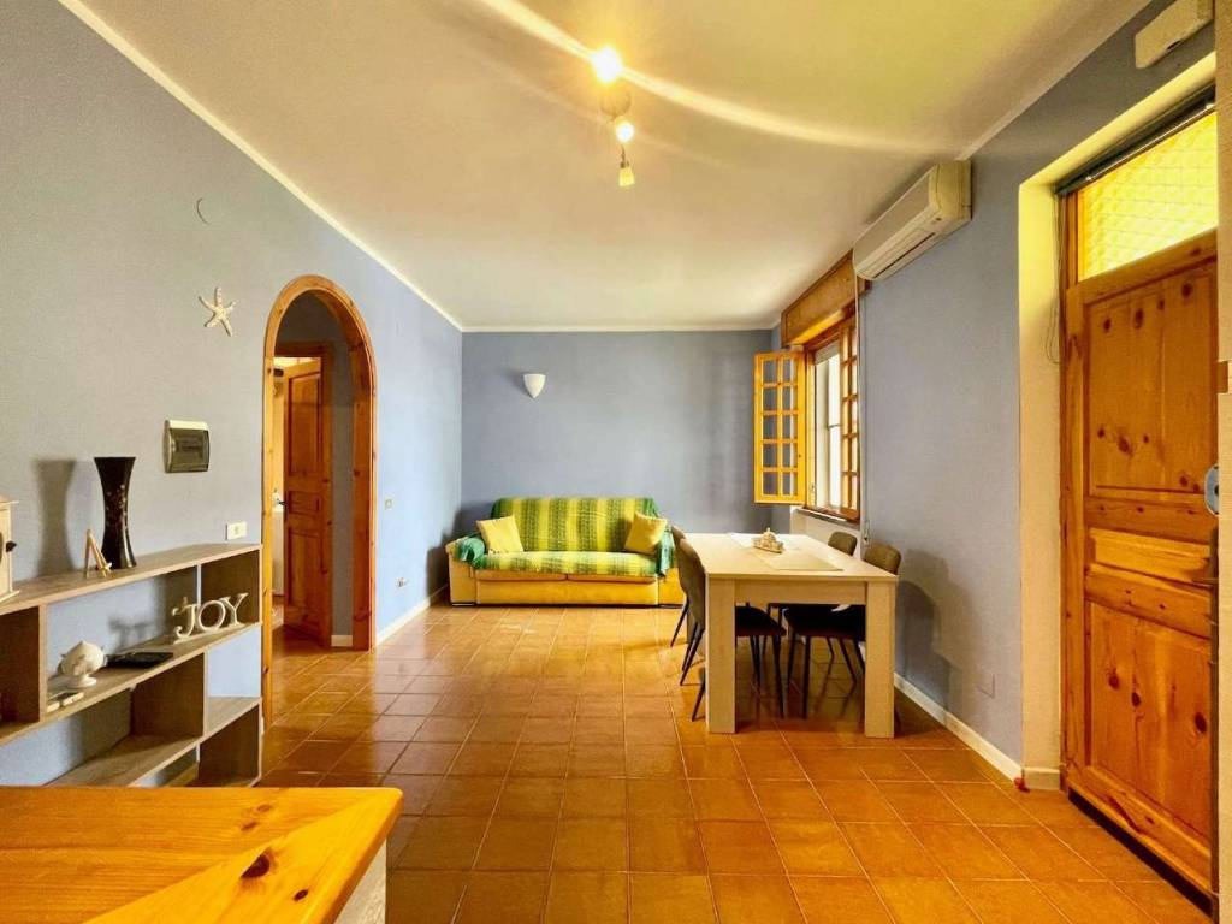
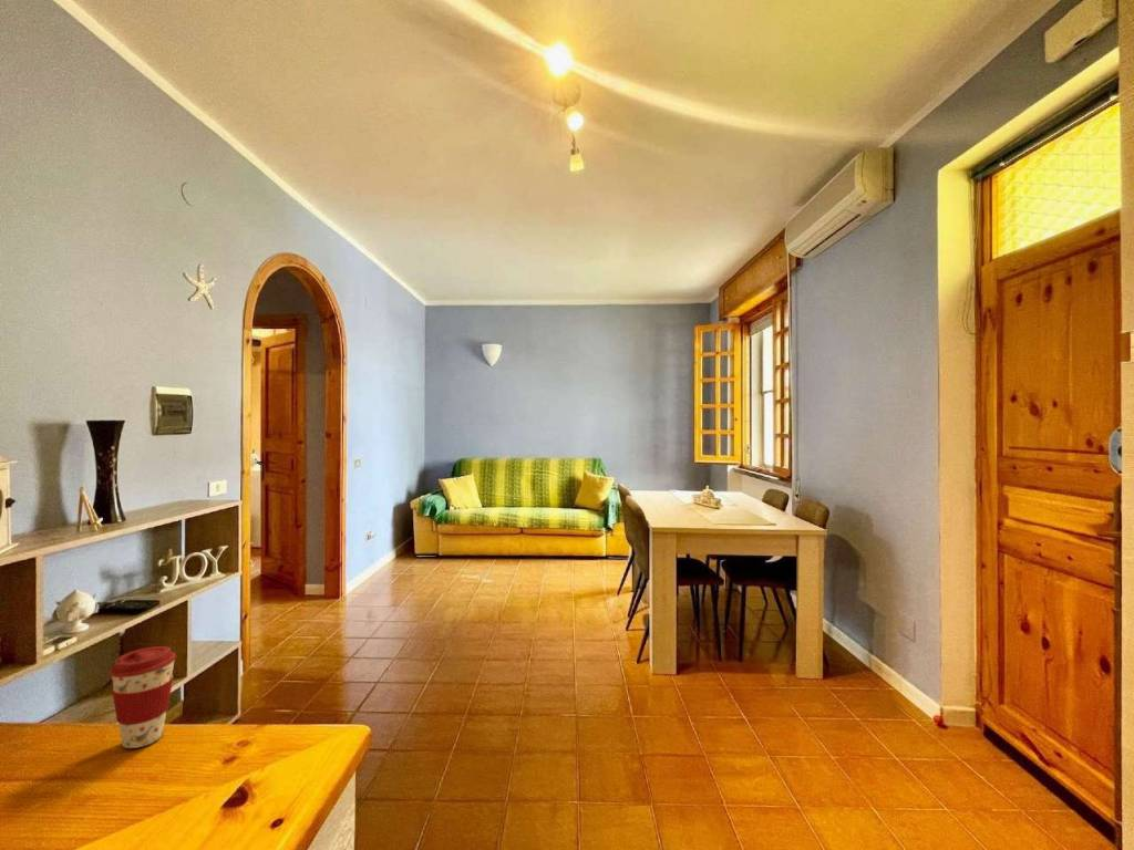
+ coffee cup [107,645,177,749]
